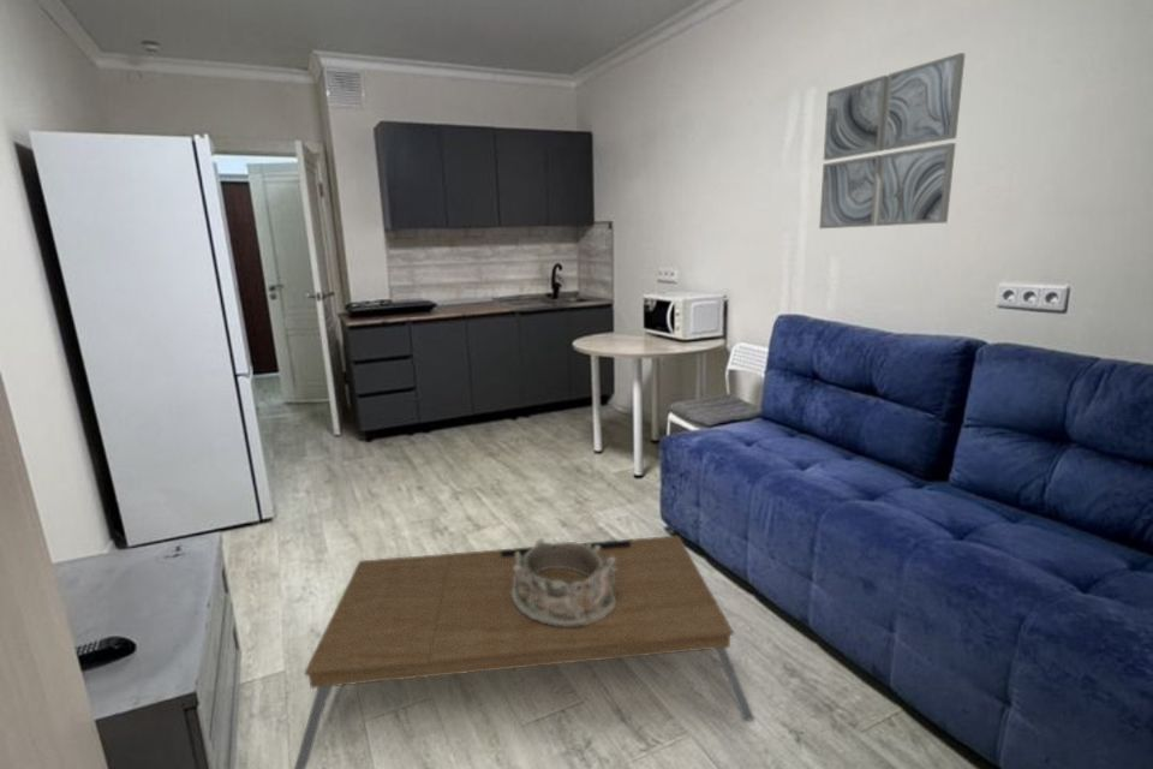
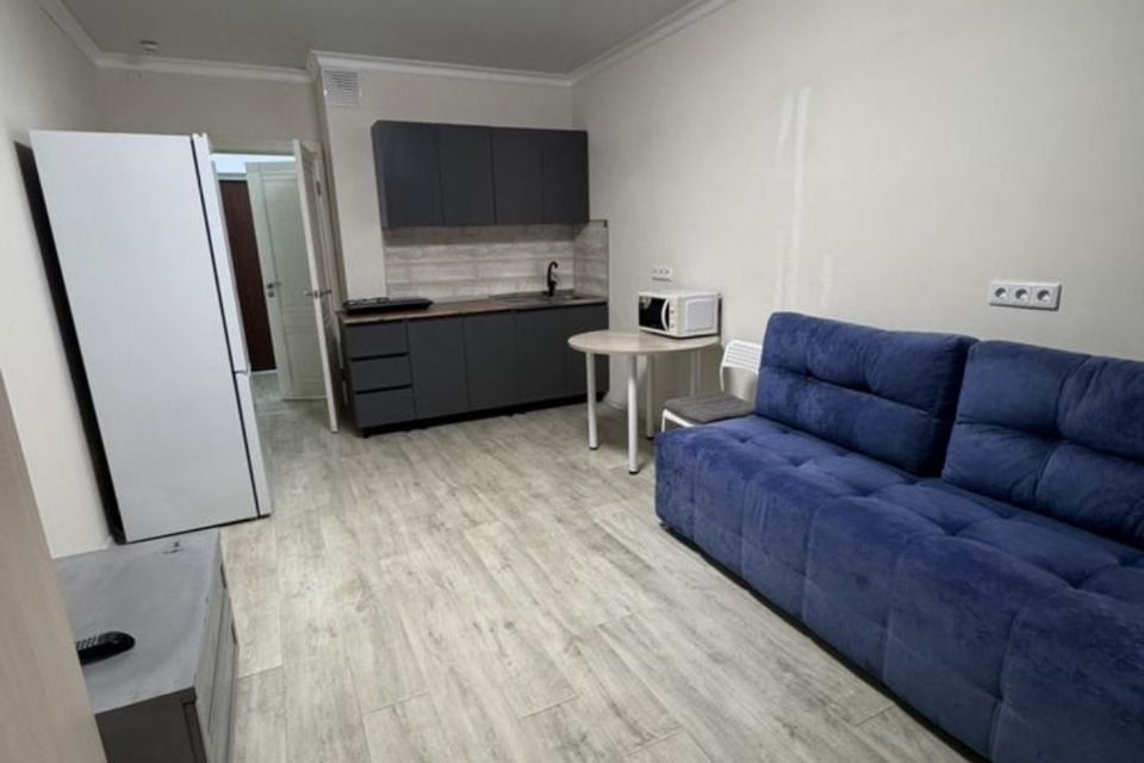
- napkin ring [512,537,616,627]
- wall art [818,52,967,229]
- coffee table [293,535,755,769]
